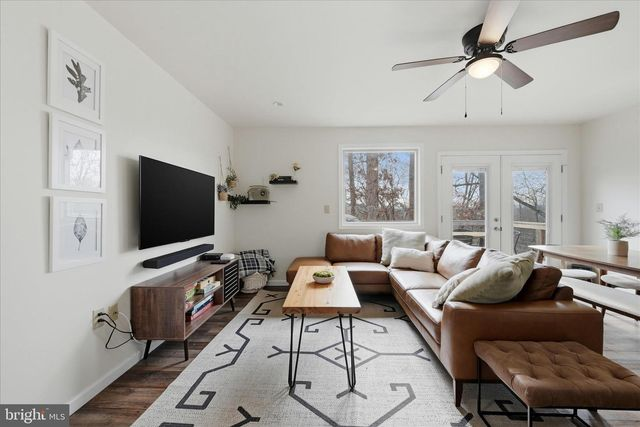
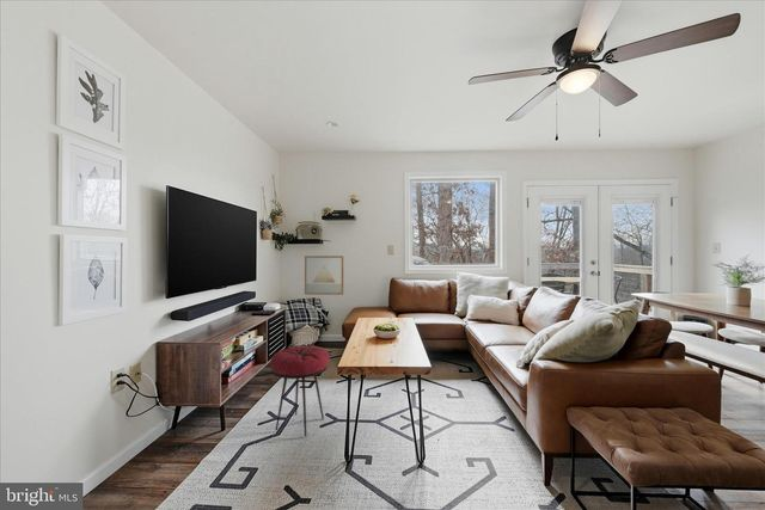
+ stool [269,345,331,438]
+ wall art [304,254,344,296]
